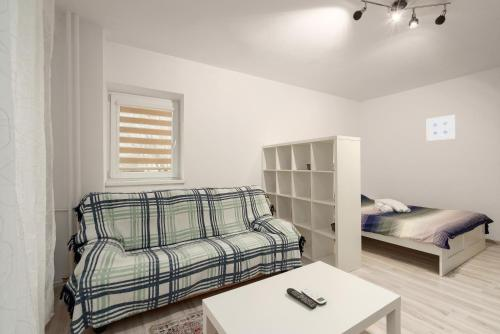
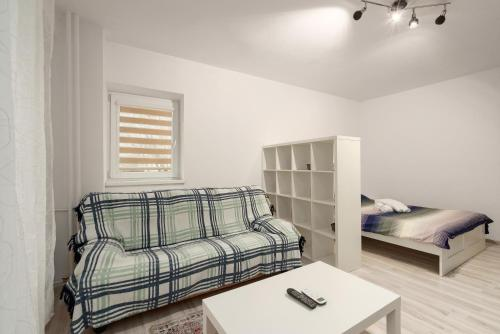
- wall art [425,114,456,142]
